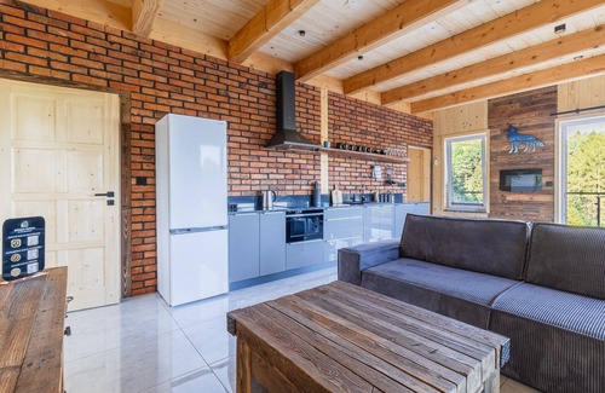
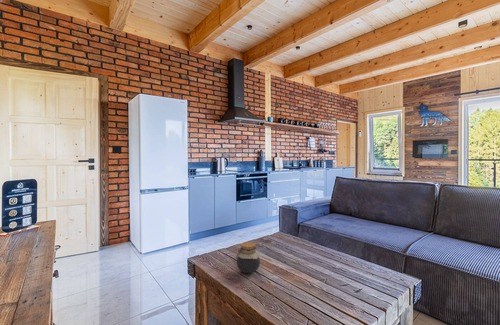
+ jar [233,241,261,274]
